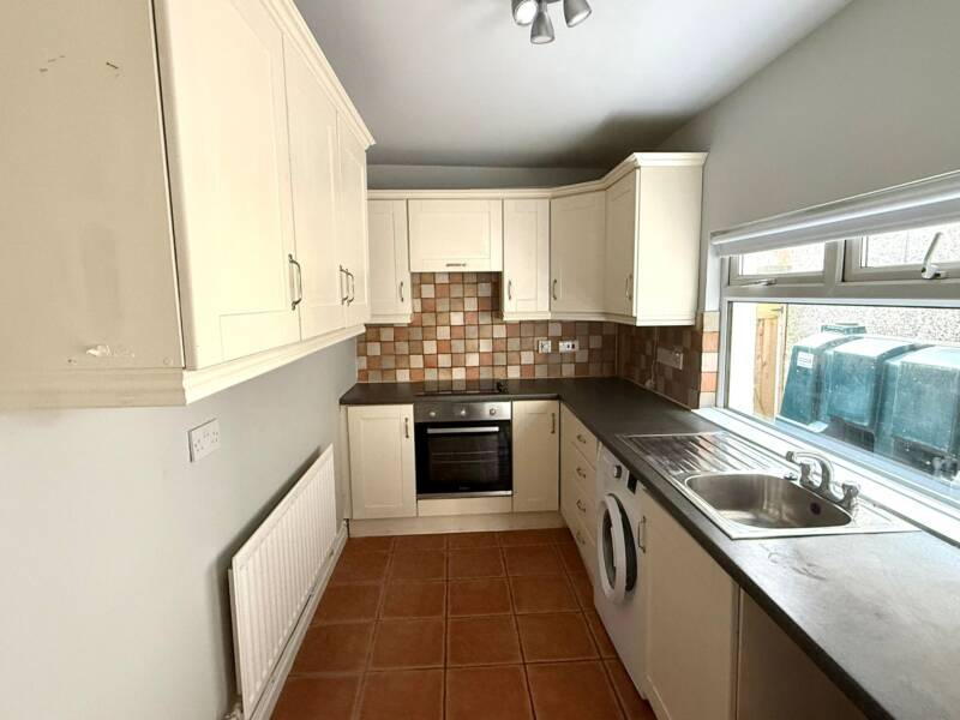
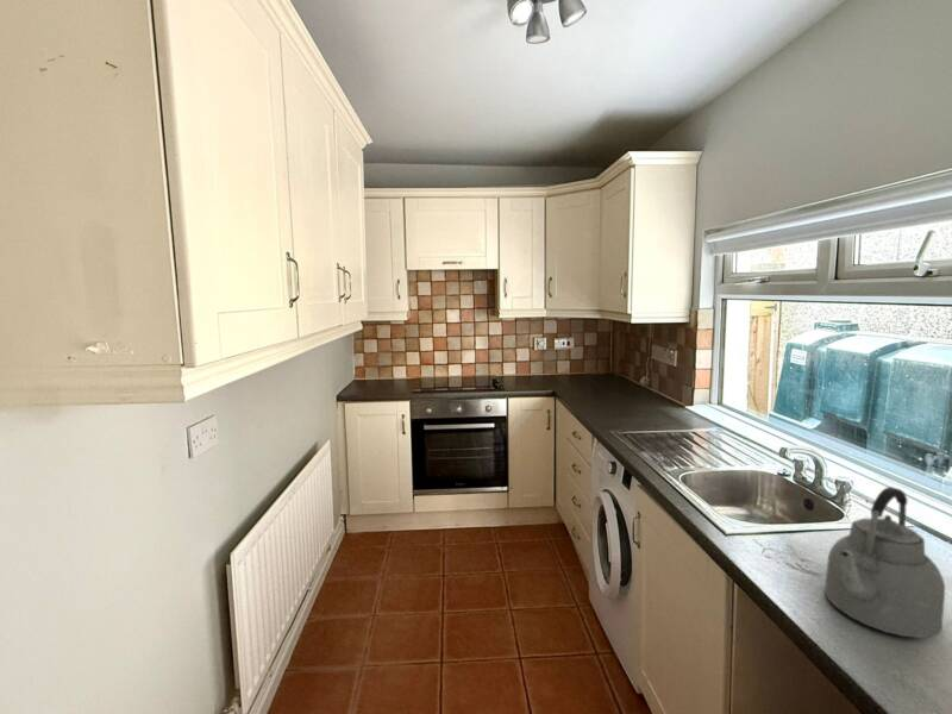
+ kettle [823,486,946,639]
